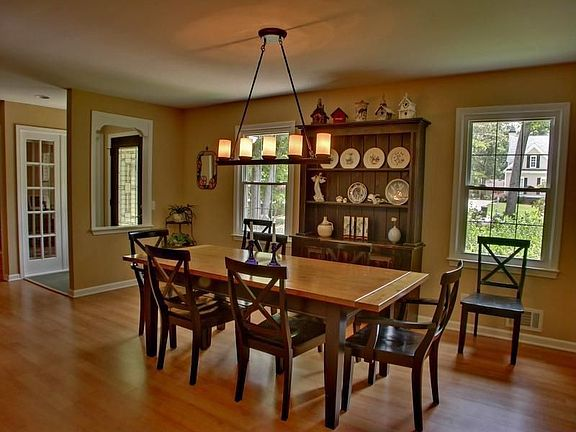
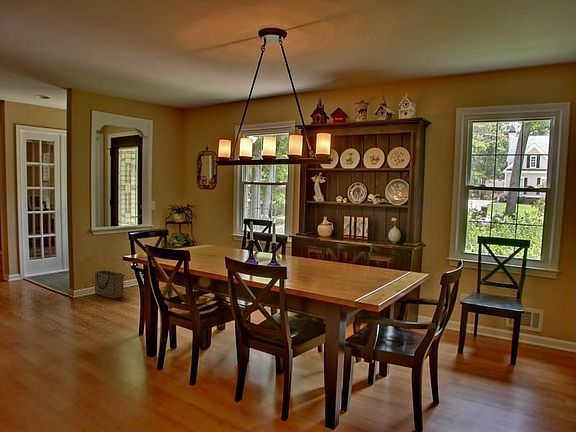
+ basket [93,269,126,299]
